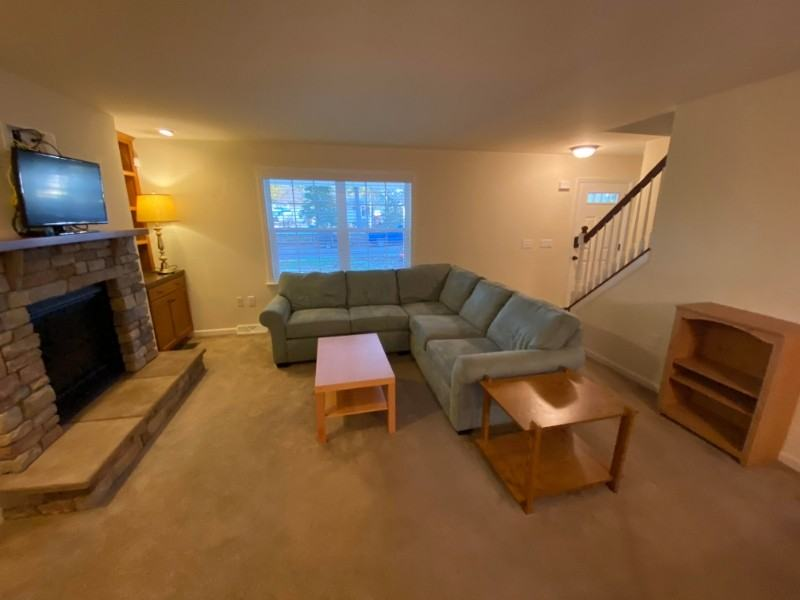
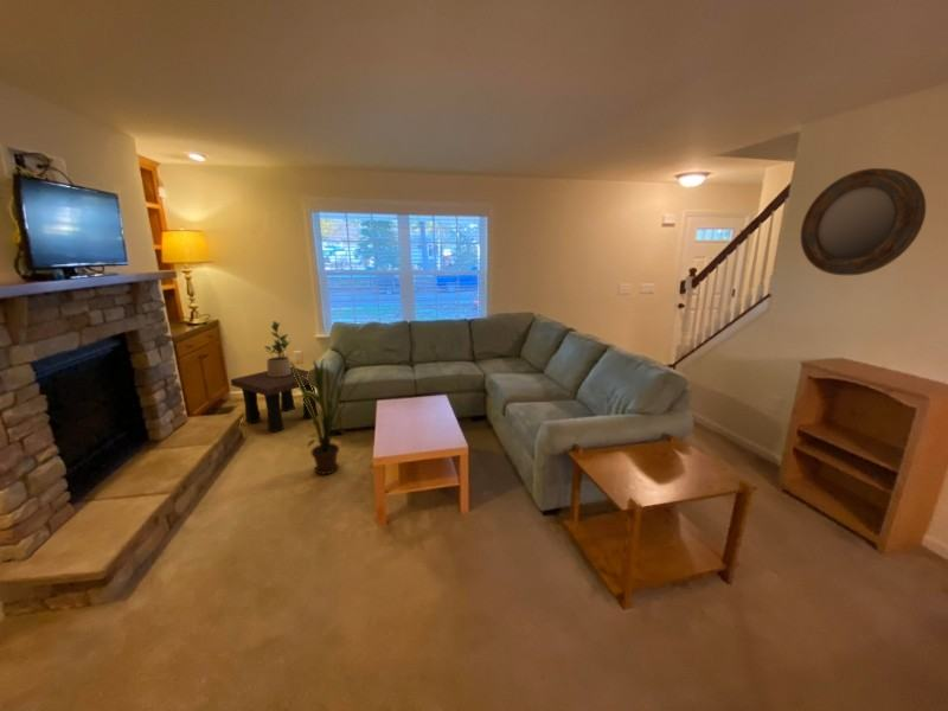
+ potted plant [263,320,292,377]
+ house plant [289,345,364,475]
+ side table [230,366,319,434]
+ home mirror [800,167,927,276]
